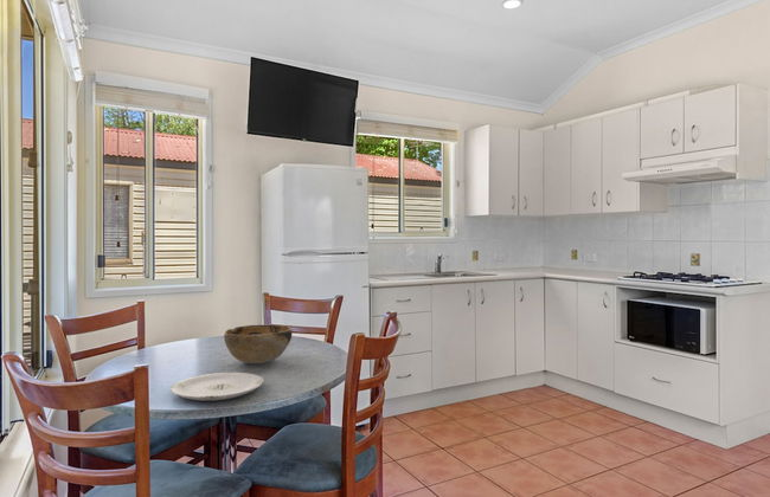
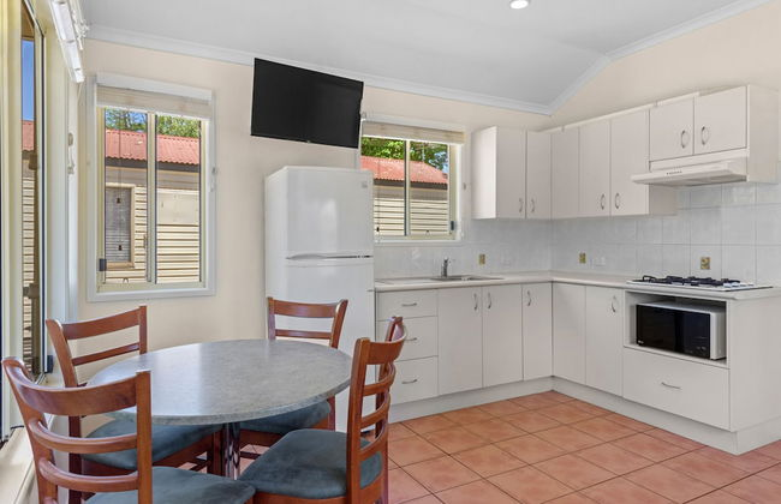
- plate [169,372,264,402]
- decorative bowl [223,324,293,364]
